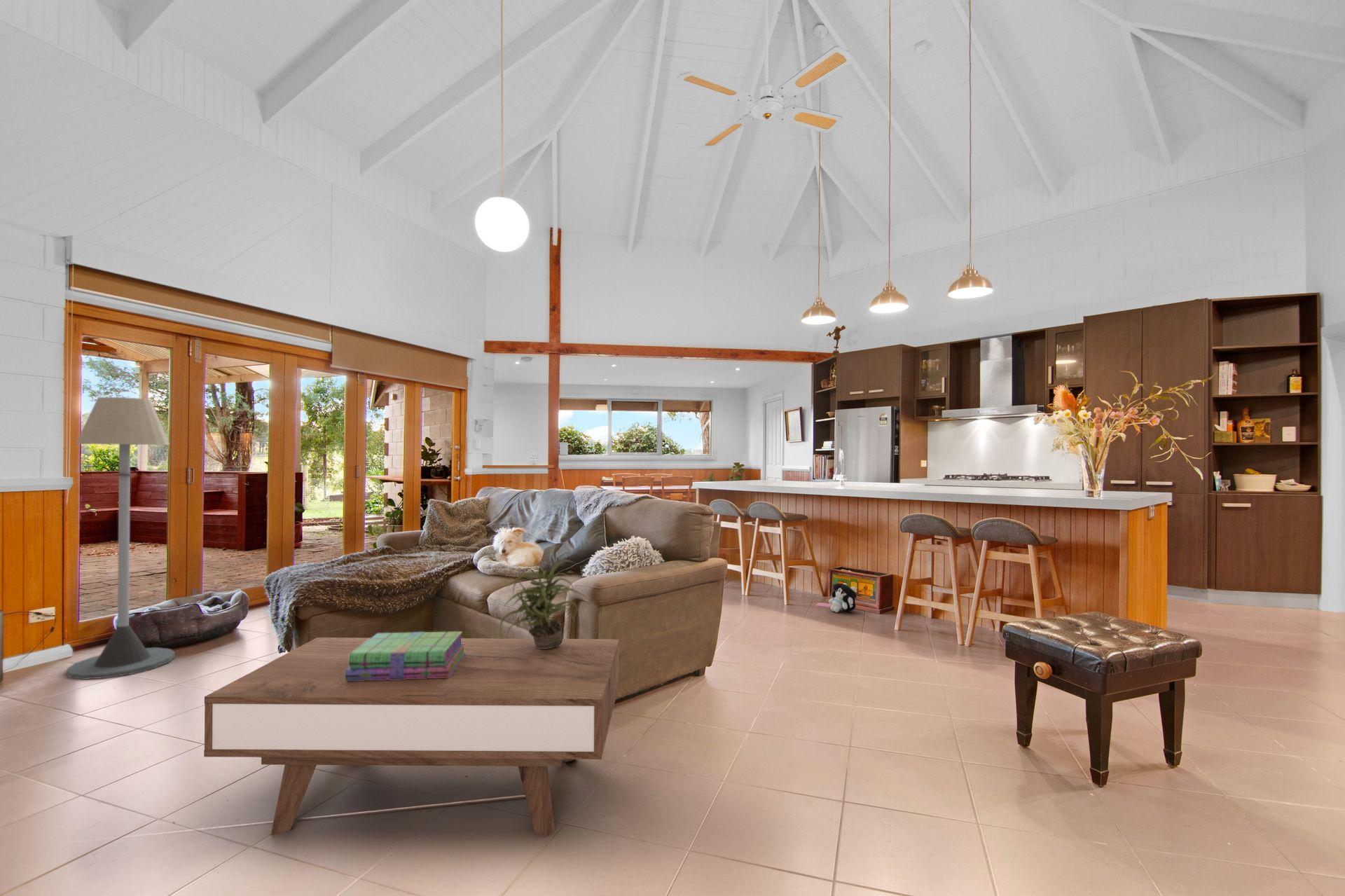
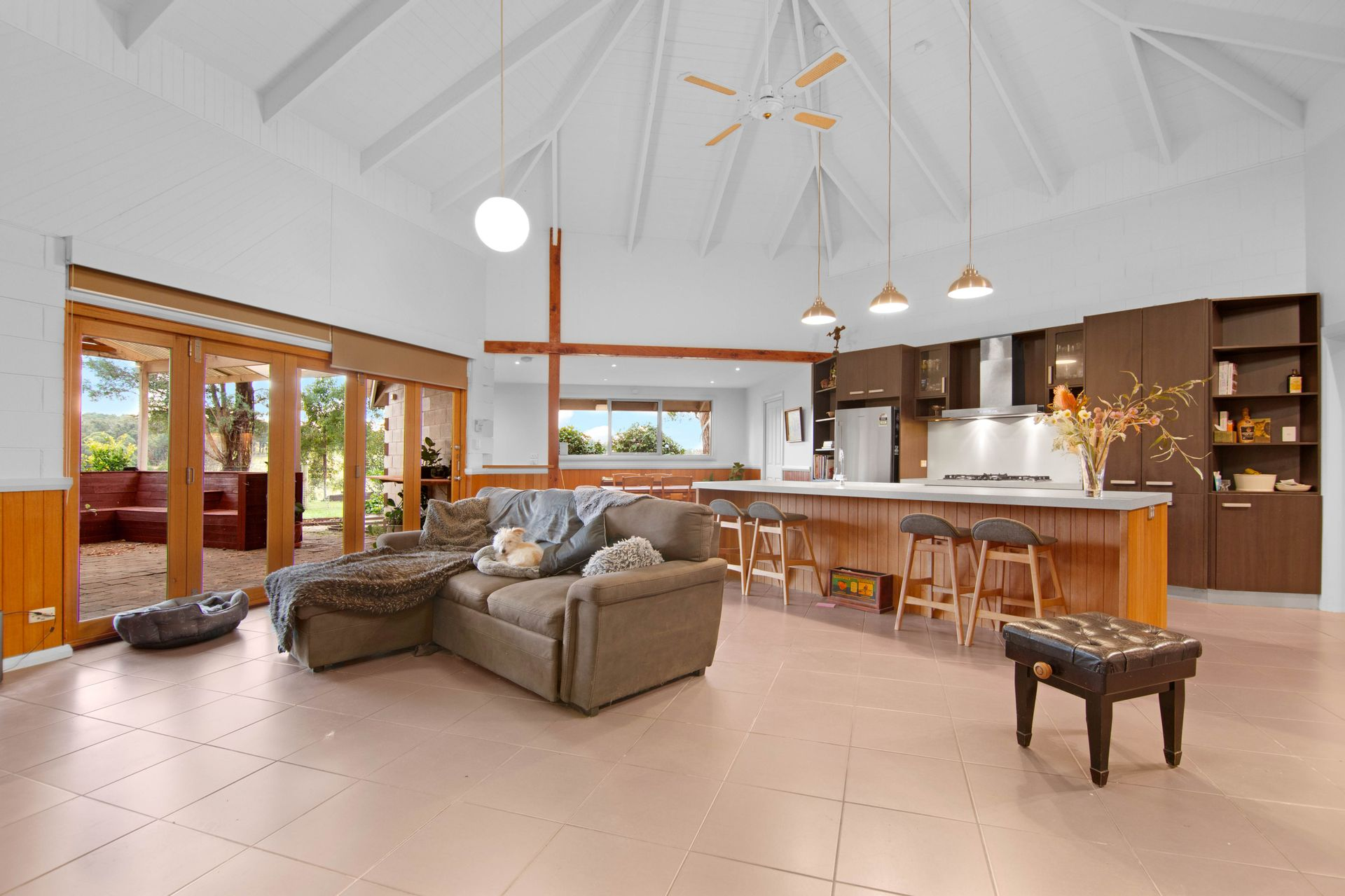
- potted plant [499,551,591,649]
- coffee table [203,637,620,838]
- stack of books [345,630,465,681]
- floor lamp [66,397,176,680]
- plush toy [828,582,857,613]
